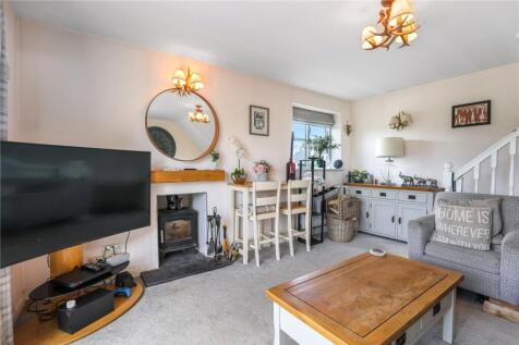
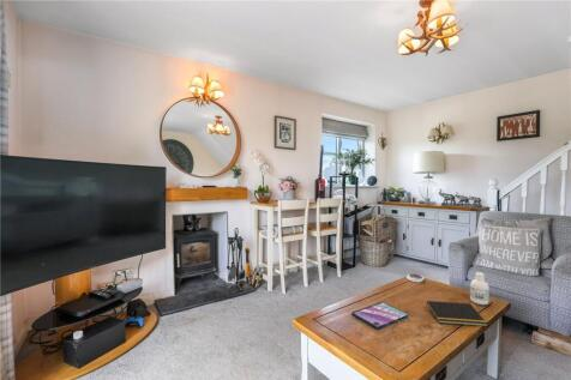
+ notepad [425,300,489,327]
+ video game case [350,301,409,331]
+ bottle [469,271,491,306]
